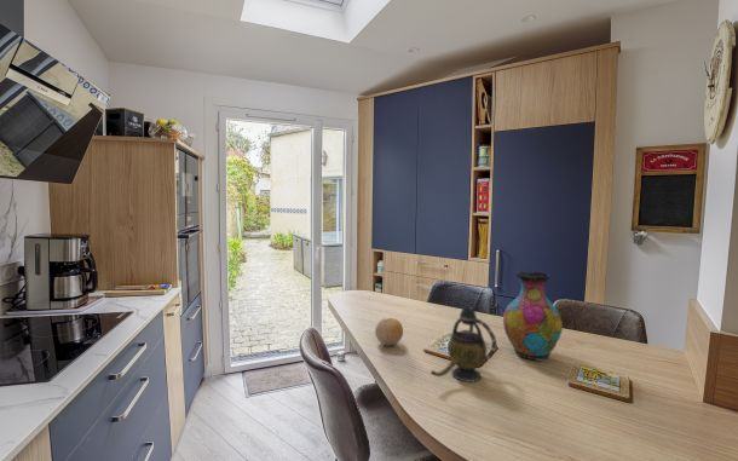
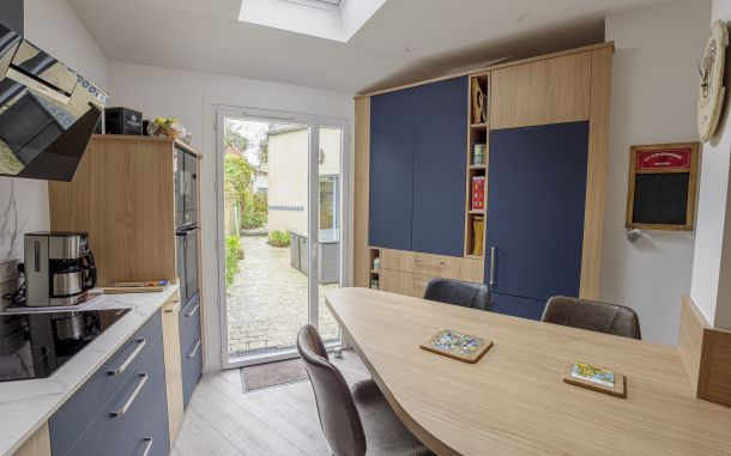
- teapot [429,304,497,384]
- vase [502,271,564,362]
- fruit [374,317,404,346]
